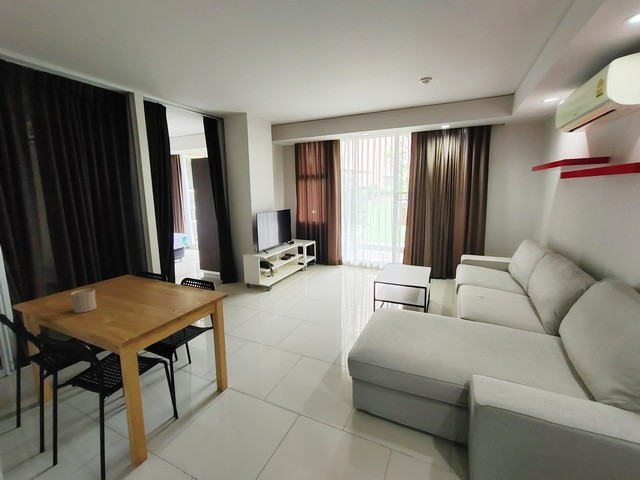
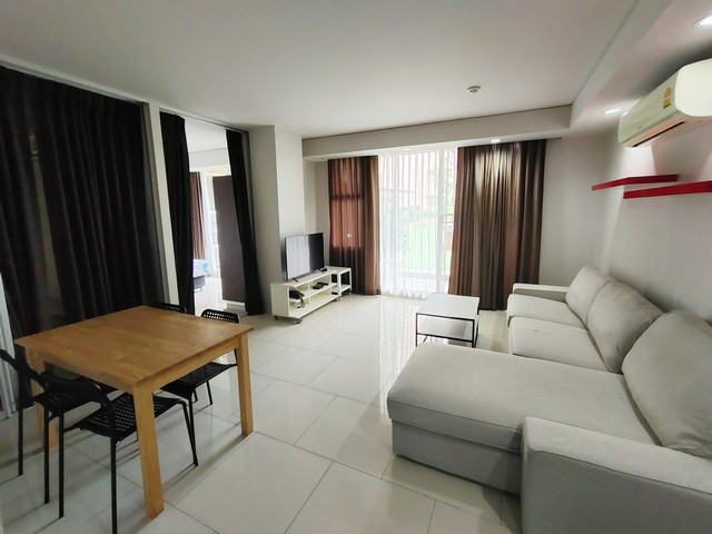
- cup [69,288,98,314]
